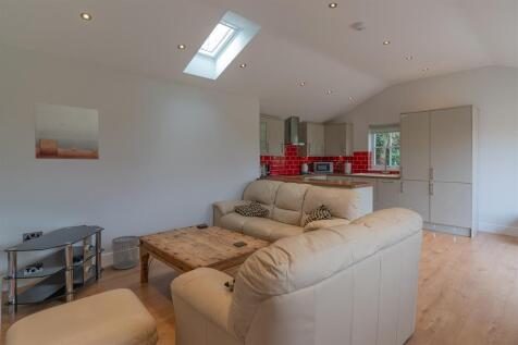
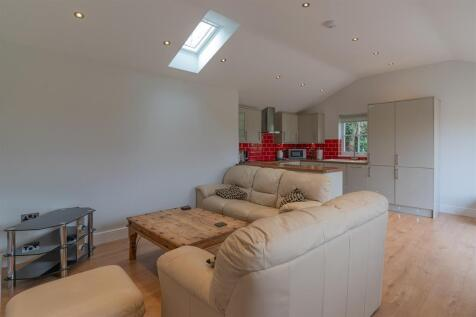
- wall art [34,101,100,160]
- waste bin [111,235,139,270]
